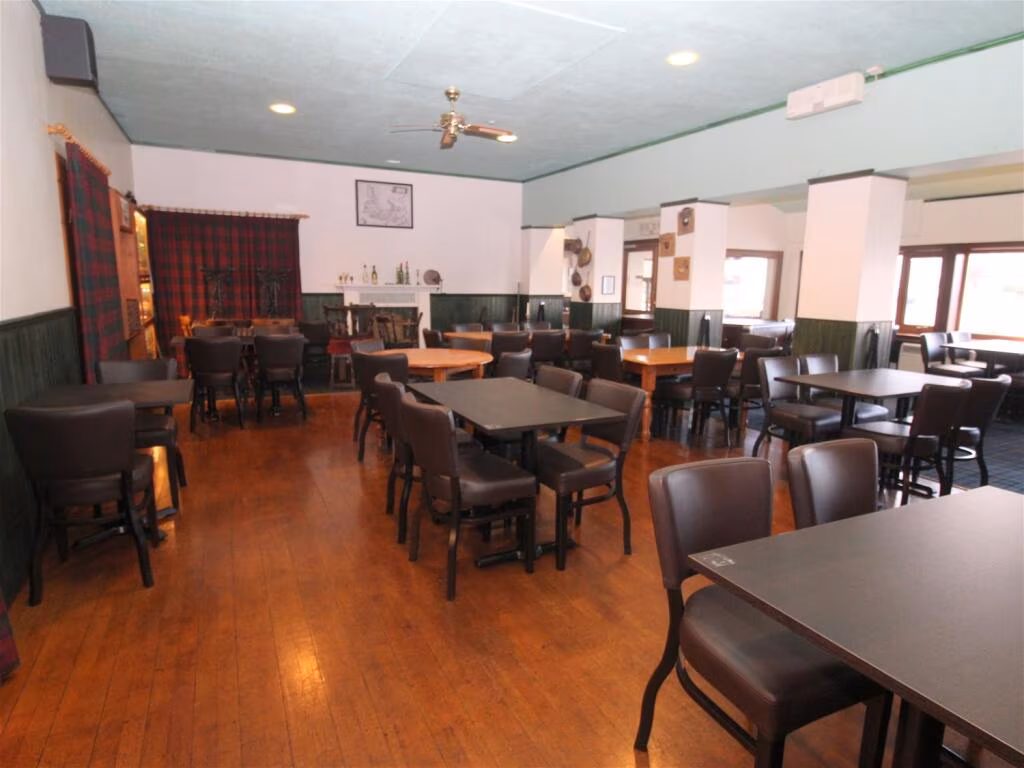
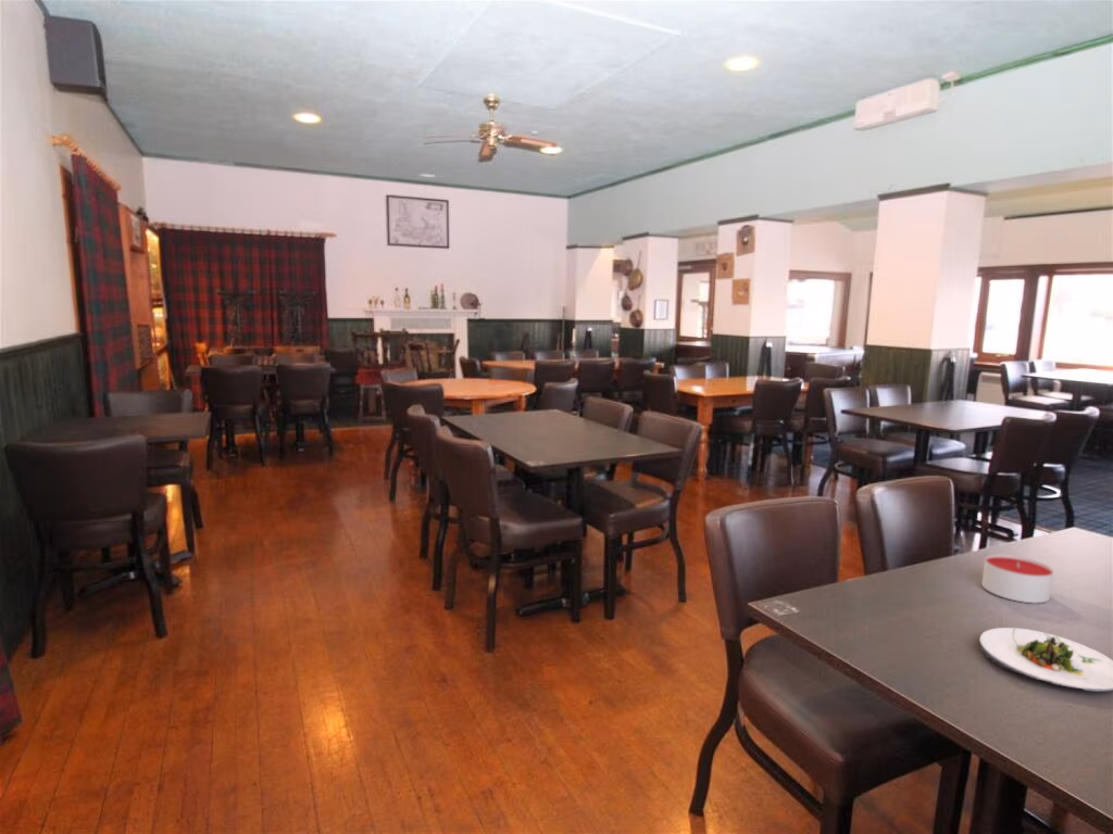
+ salad plate [977,627,1113,693]
+ candle [980,554,1054,604]
